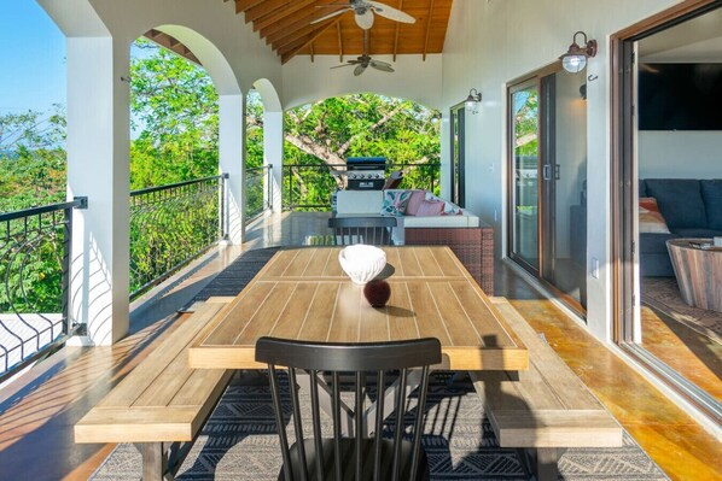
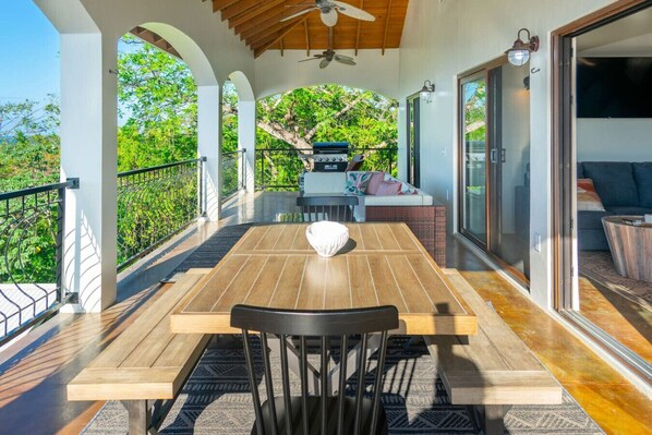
- fruit [362,277,392,307]
